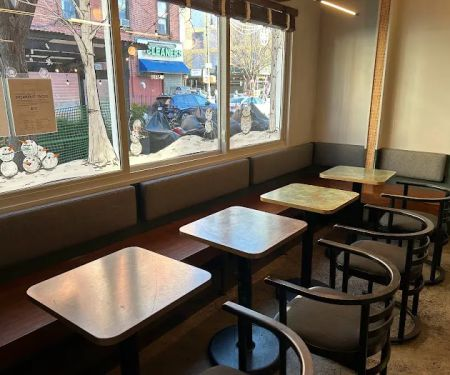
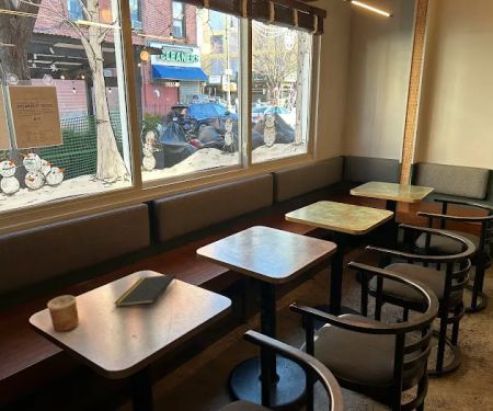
+ notepad [113,273,177,308]
+ cup [46,295,80,332]
